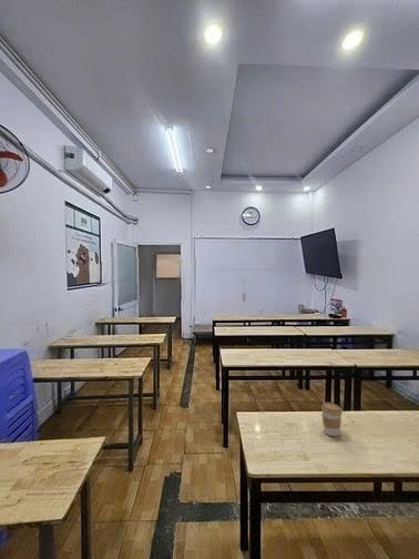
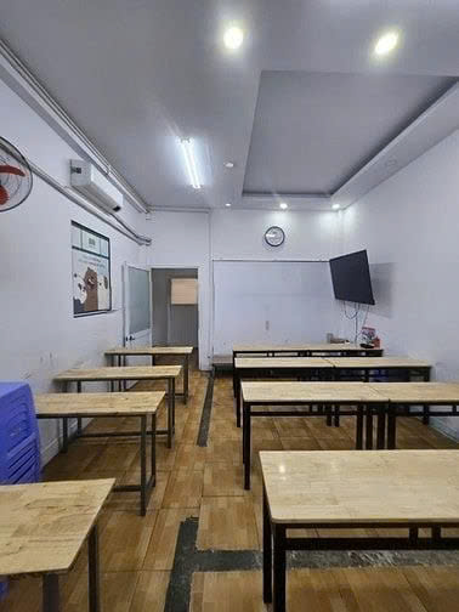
- coffee cup [320,402,344,437]
